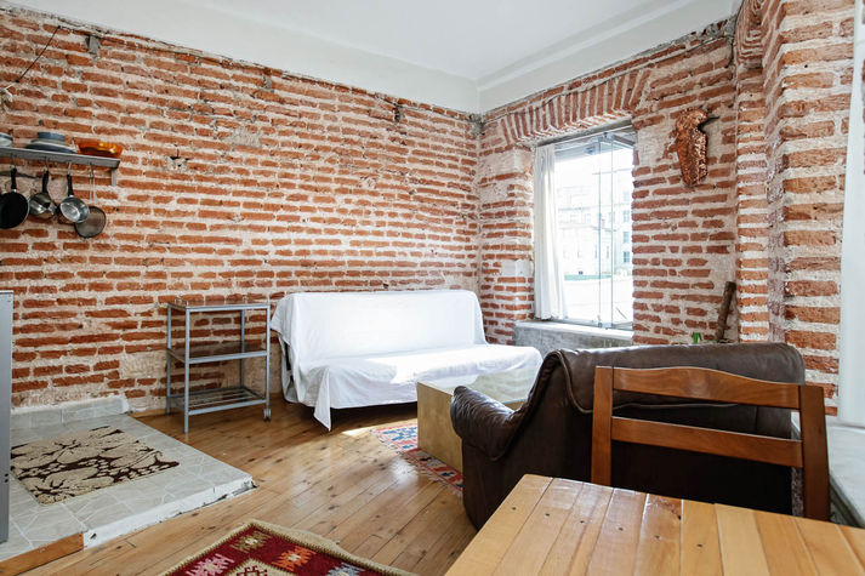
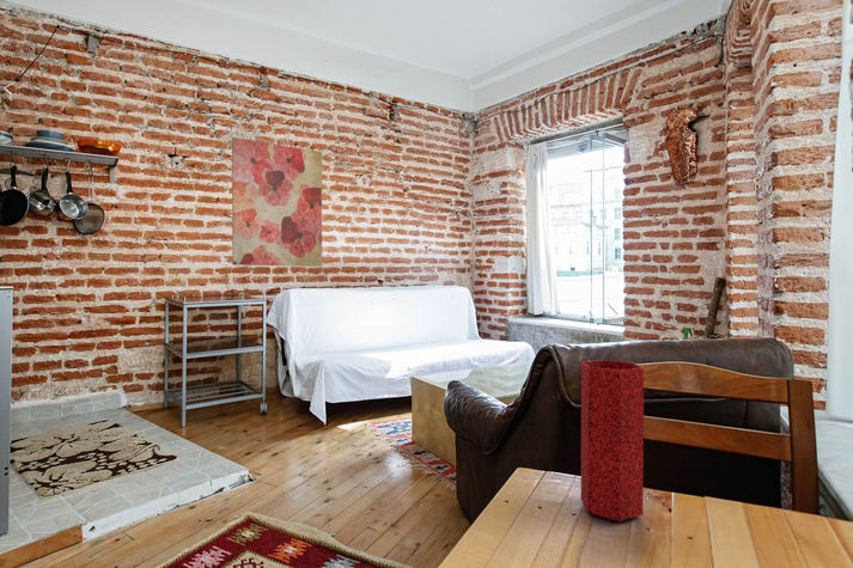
+ vase [580,359,645,523]
+ wall art [231,136,323,268]
